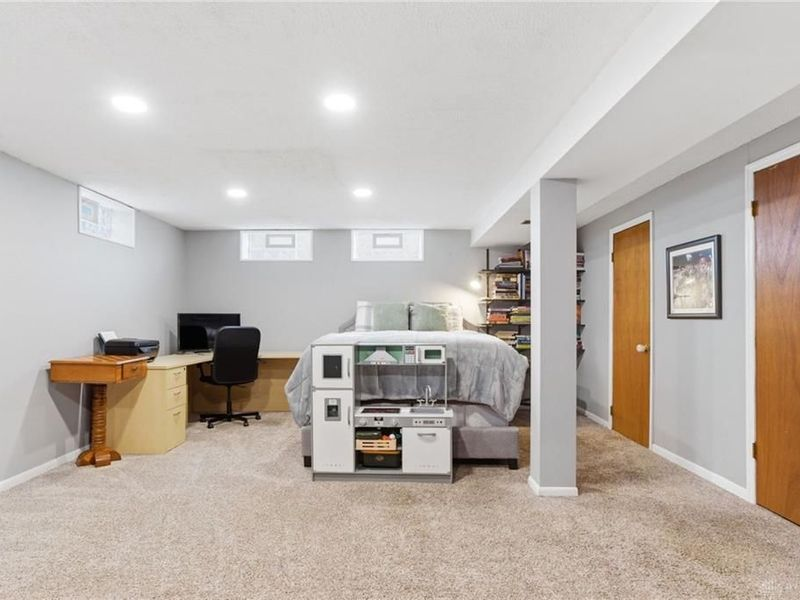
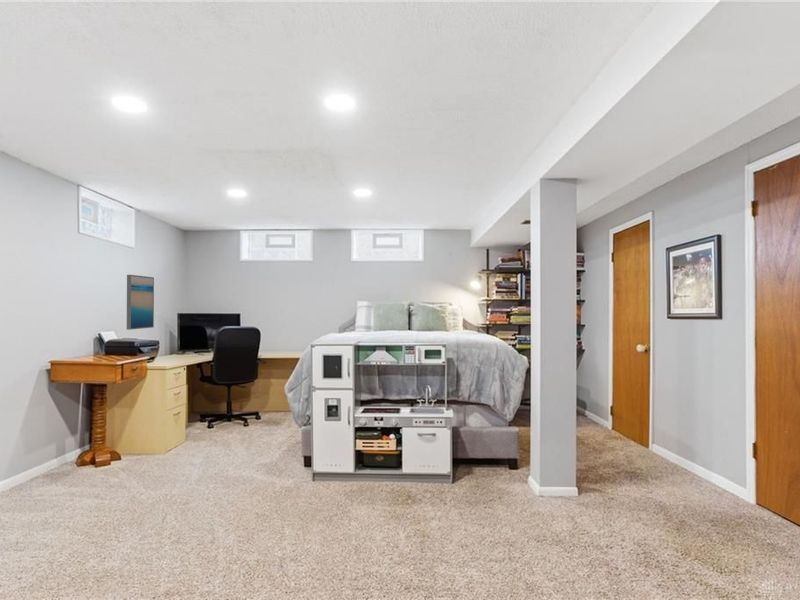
+ wall art [126,274,155,331]
